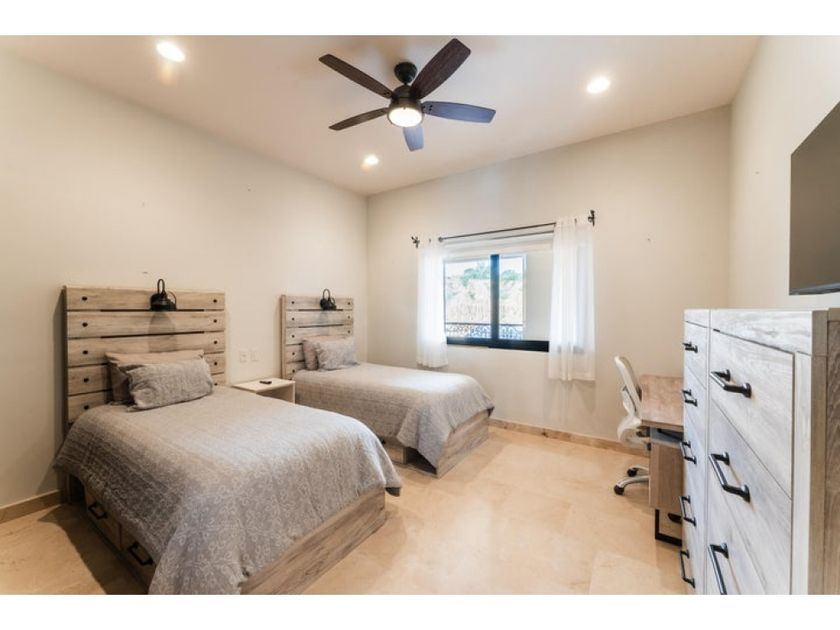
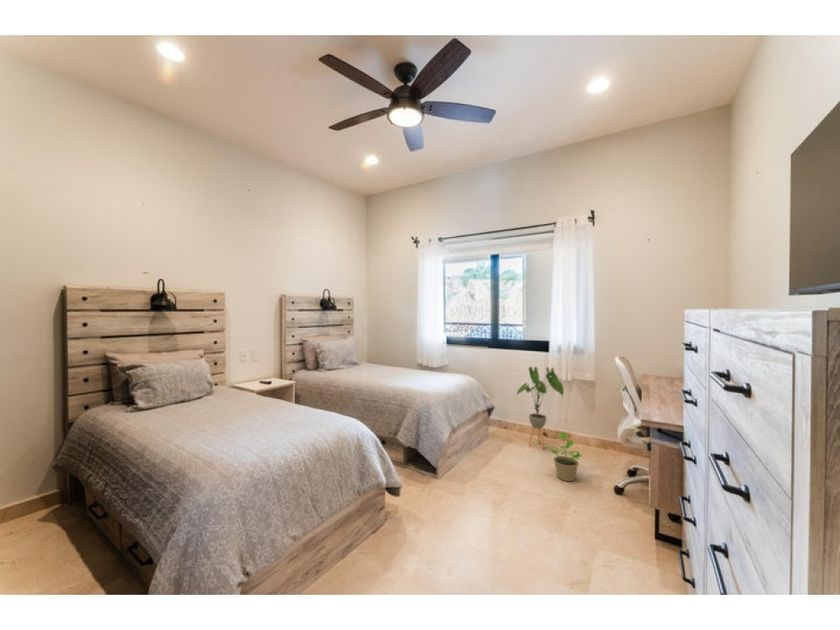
+ potted plant [547,431,583,482]
+ house plant [515,366,565,450]
